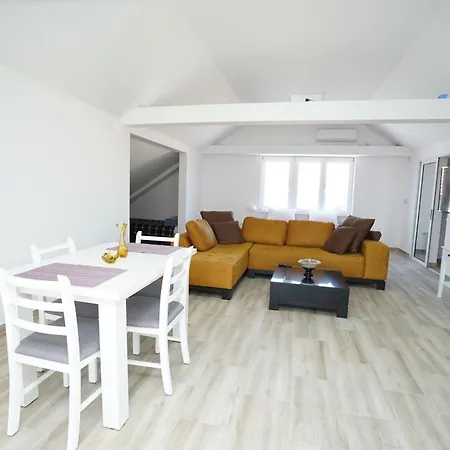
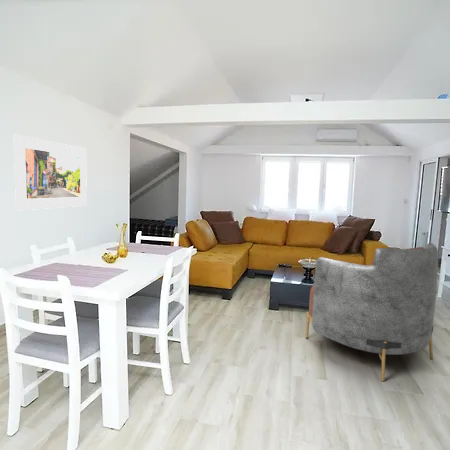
+ armchair [305,242,439,383]
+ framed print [12,134,88,211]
